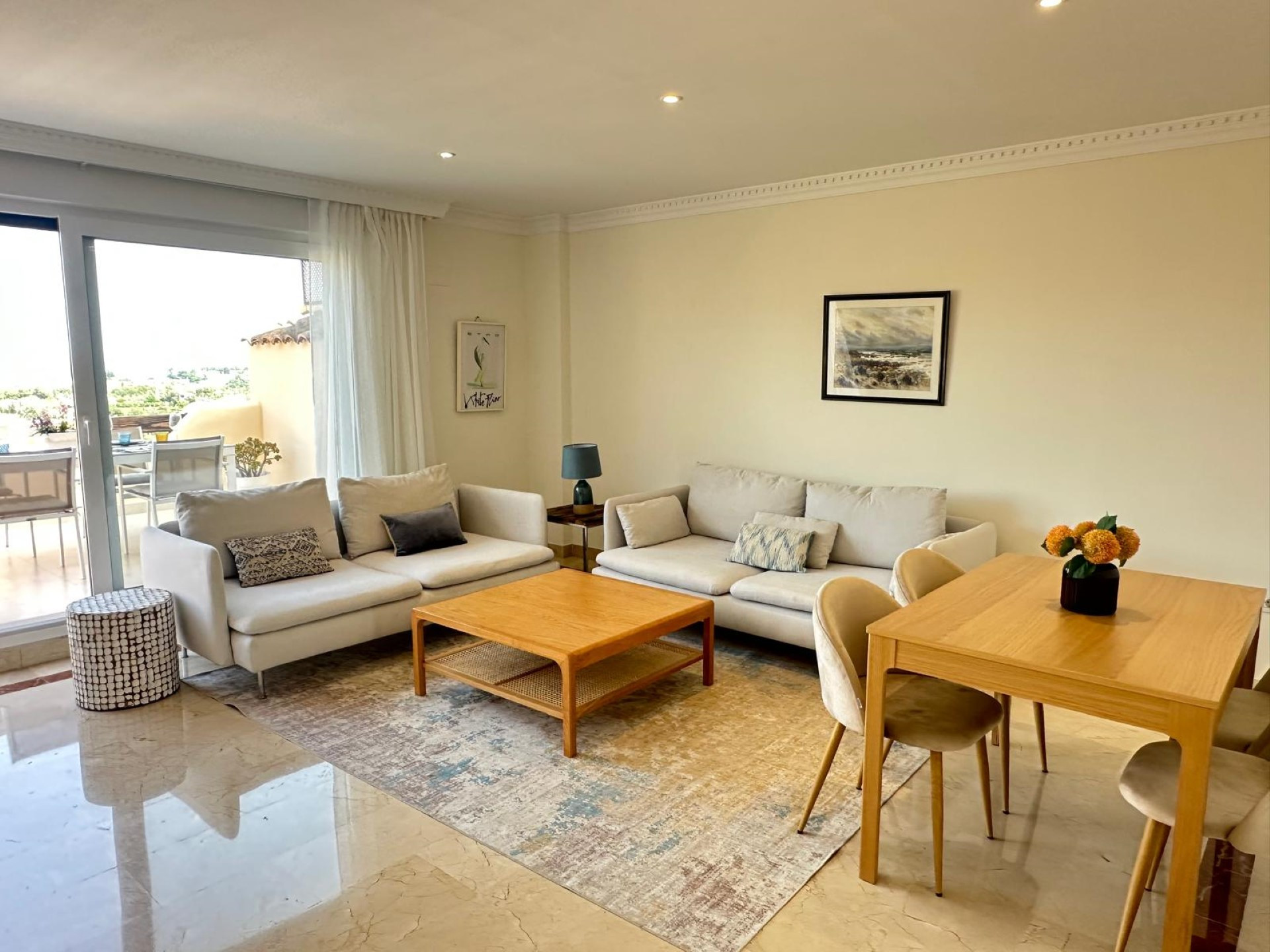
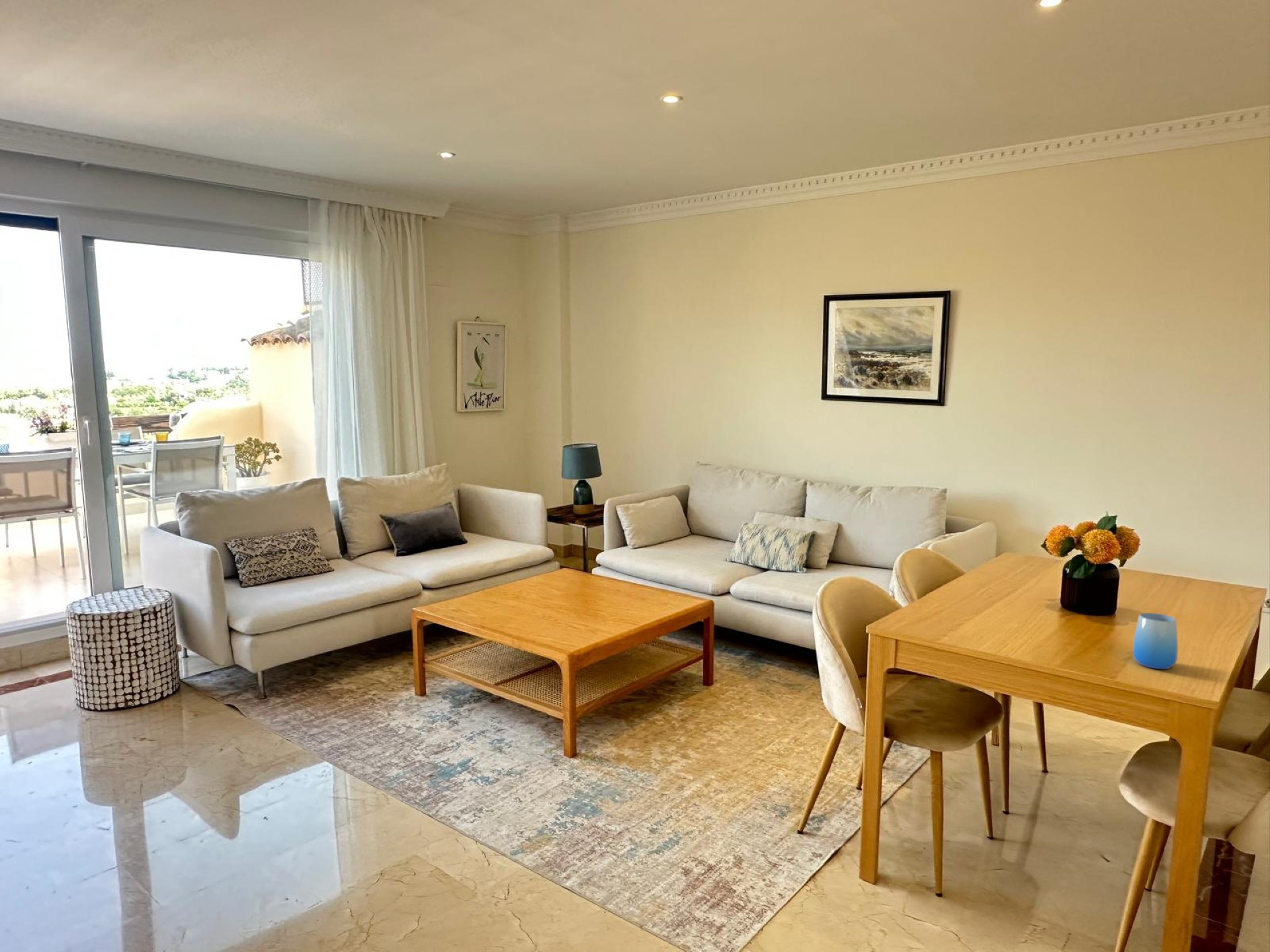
+ cup [1132,612,1179,670]
